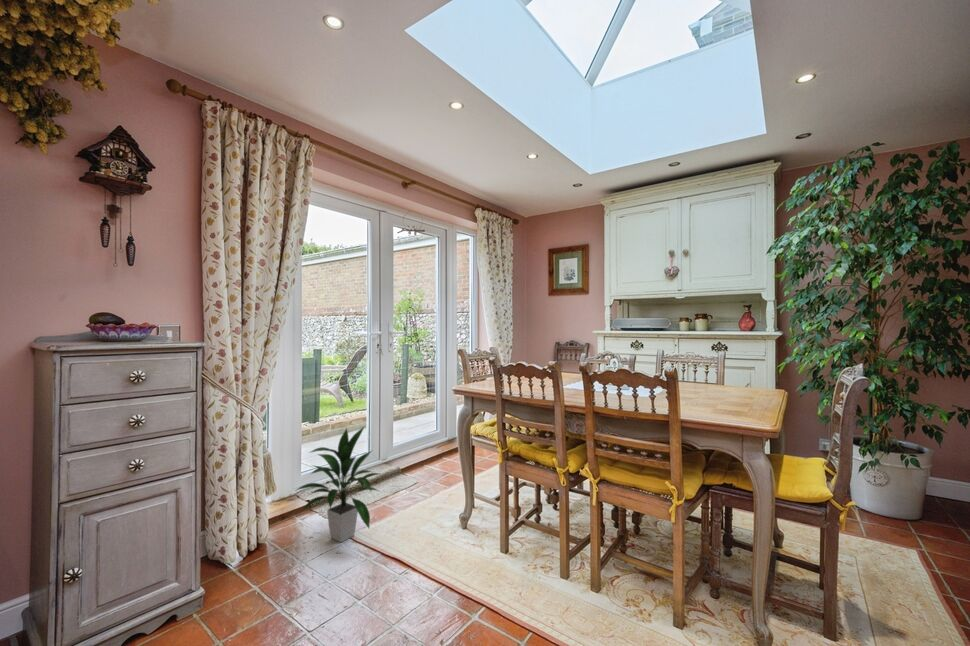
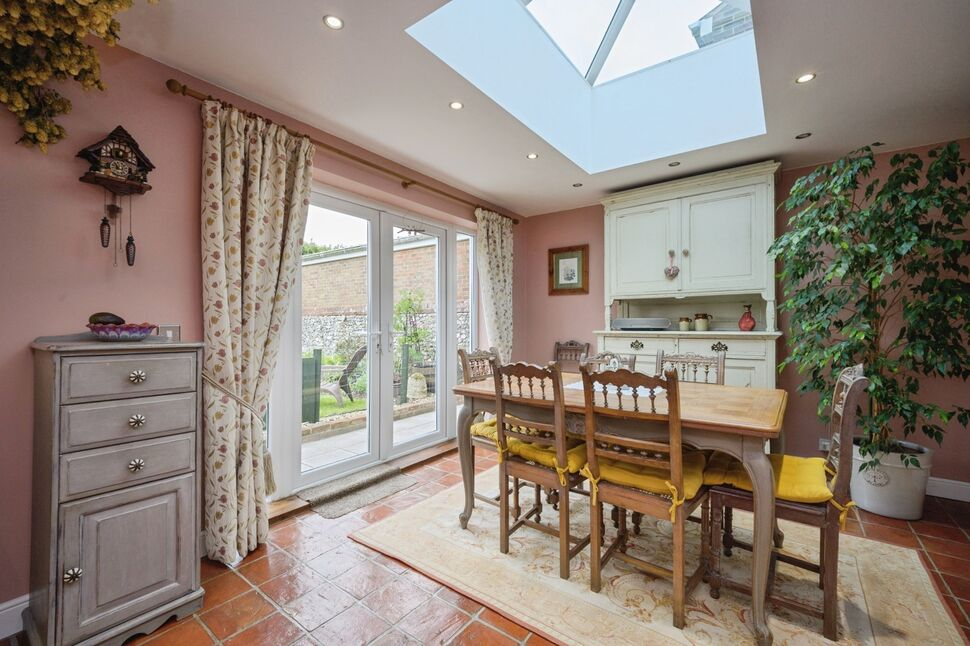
- indoor plant [291,426,383,543]
